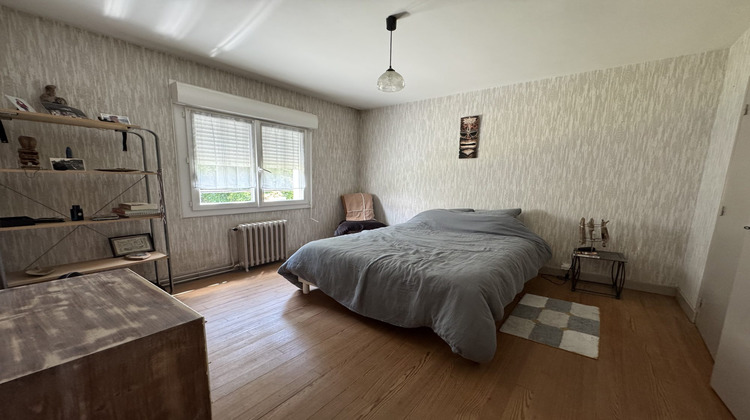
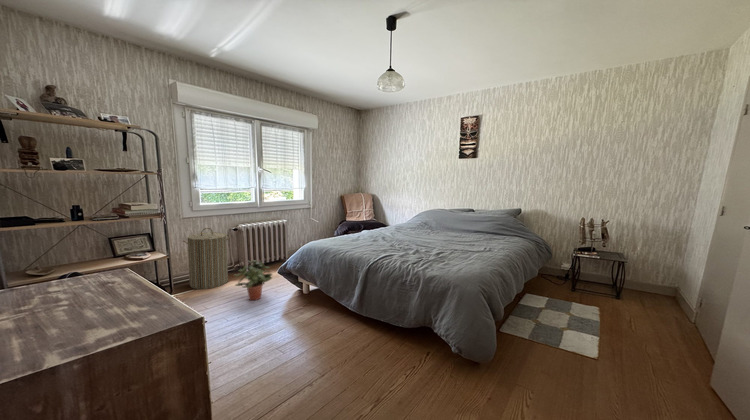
+ laundry hamper [182,227,231,290]
+ potted plant [232,259,273,301]
